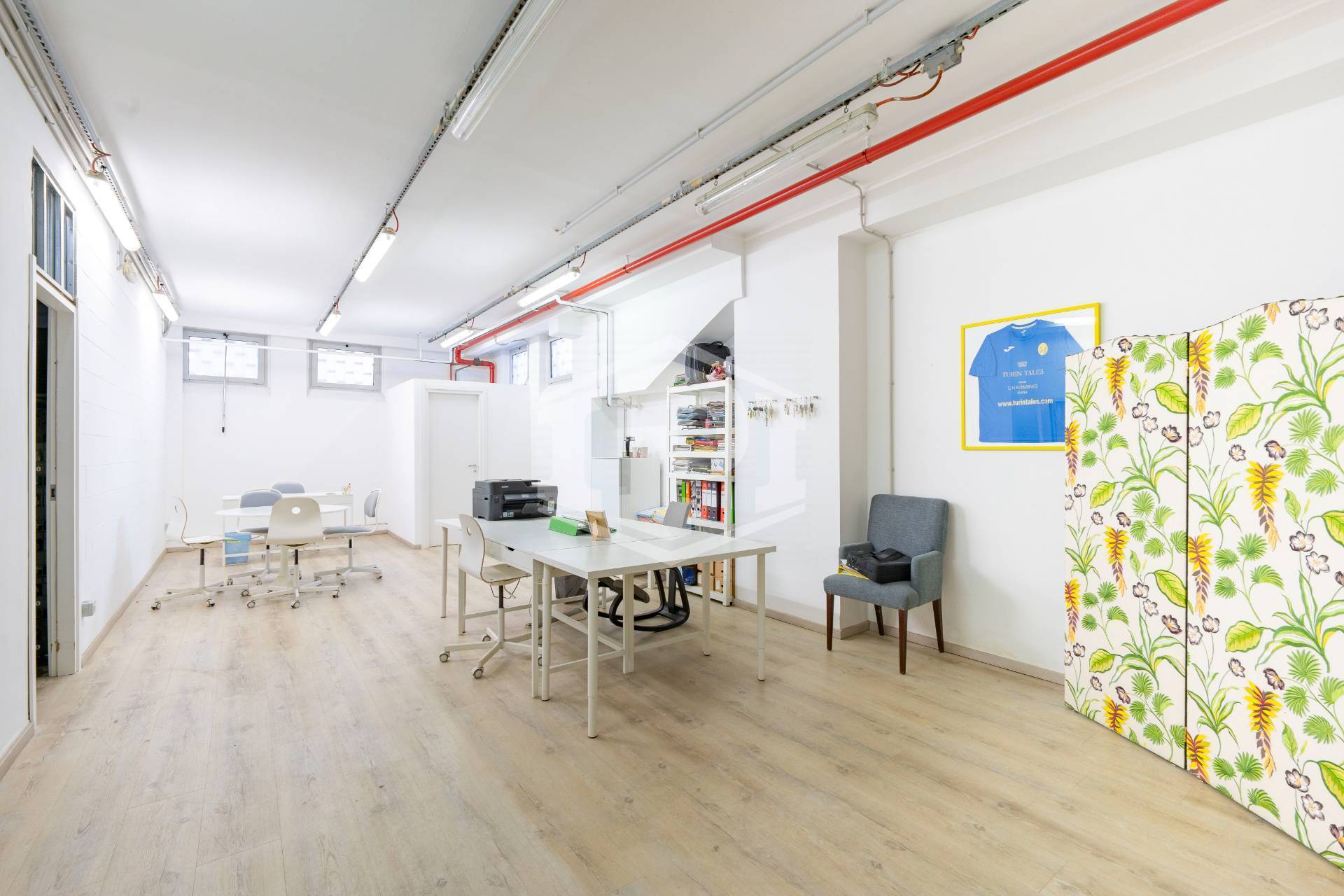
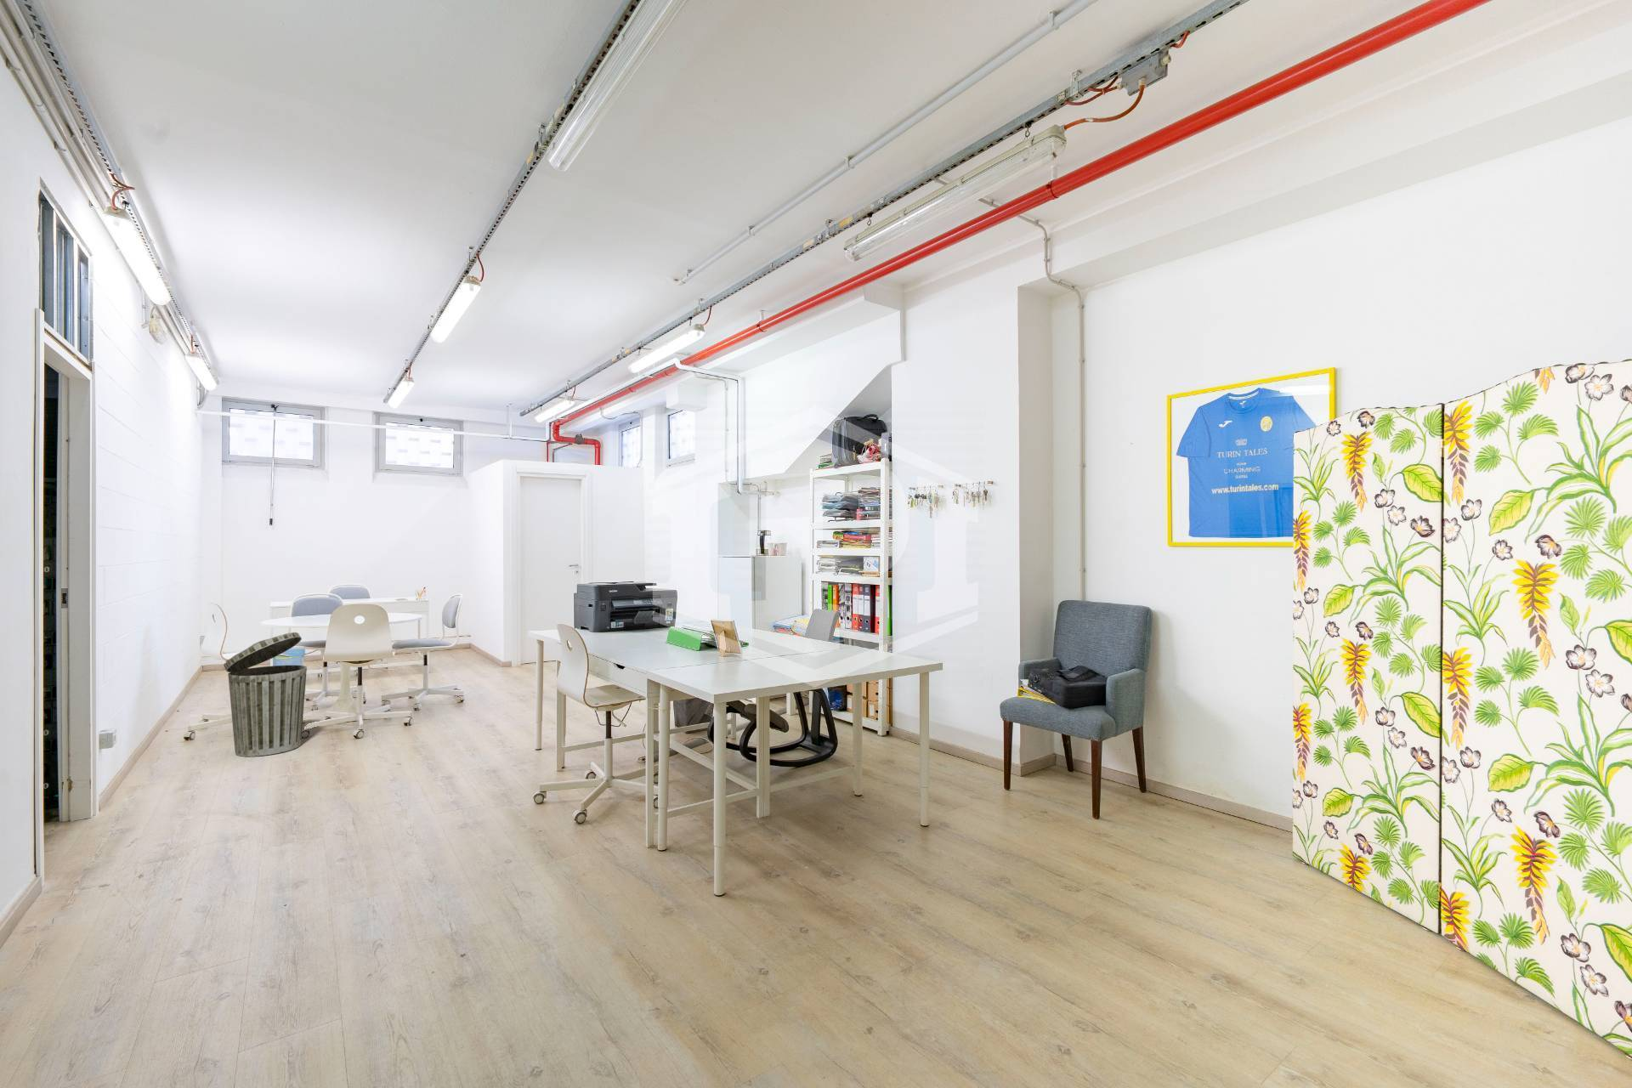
+ trash can [222,631,307,758]
